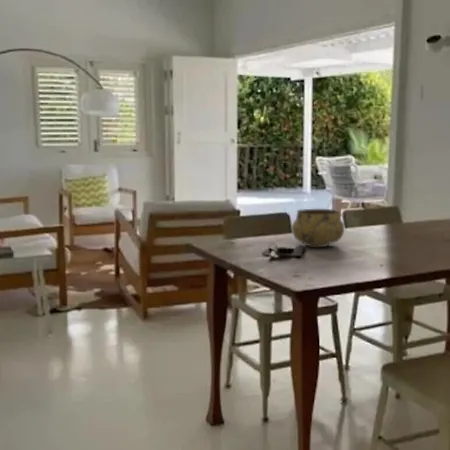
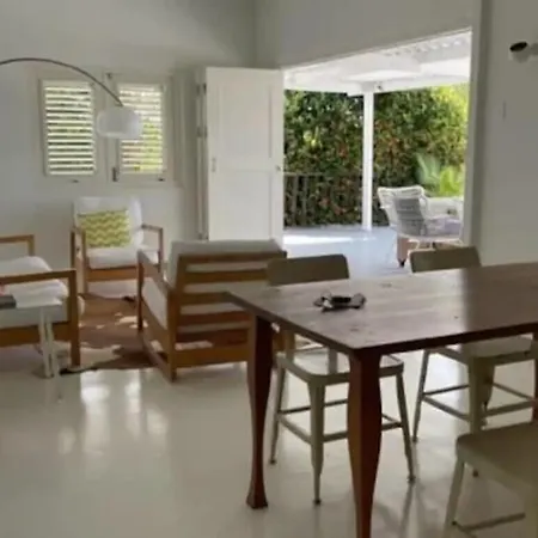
- decorative bowl [291,208,345,248]
